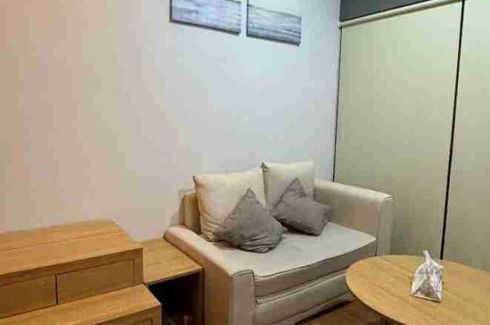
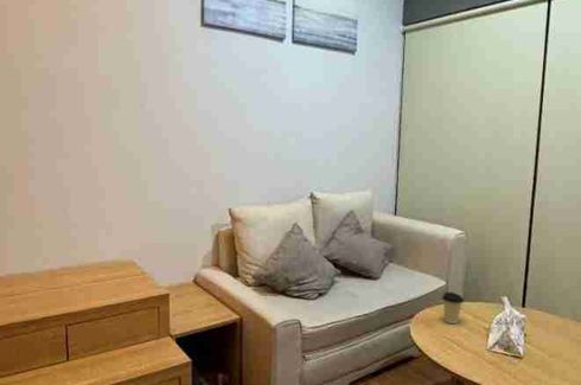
+ coffee cup [441,291,465,325]
